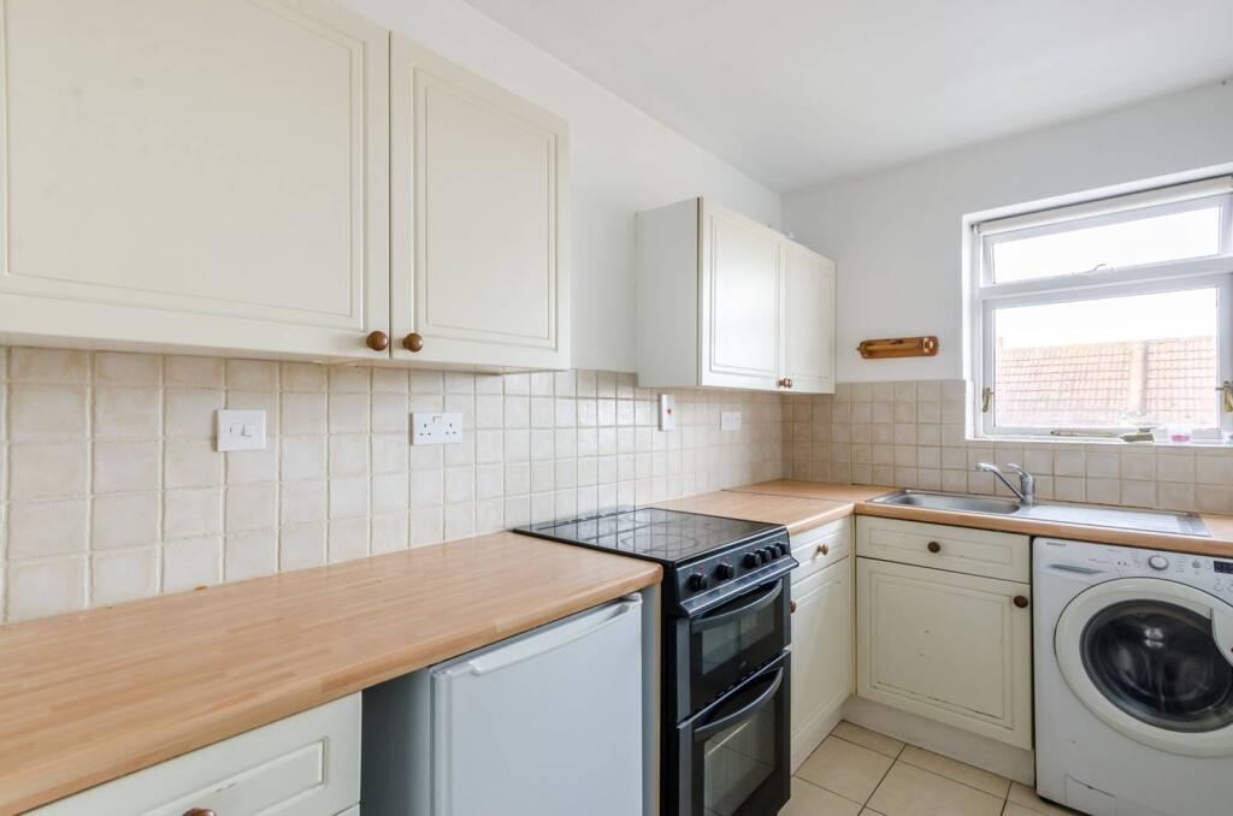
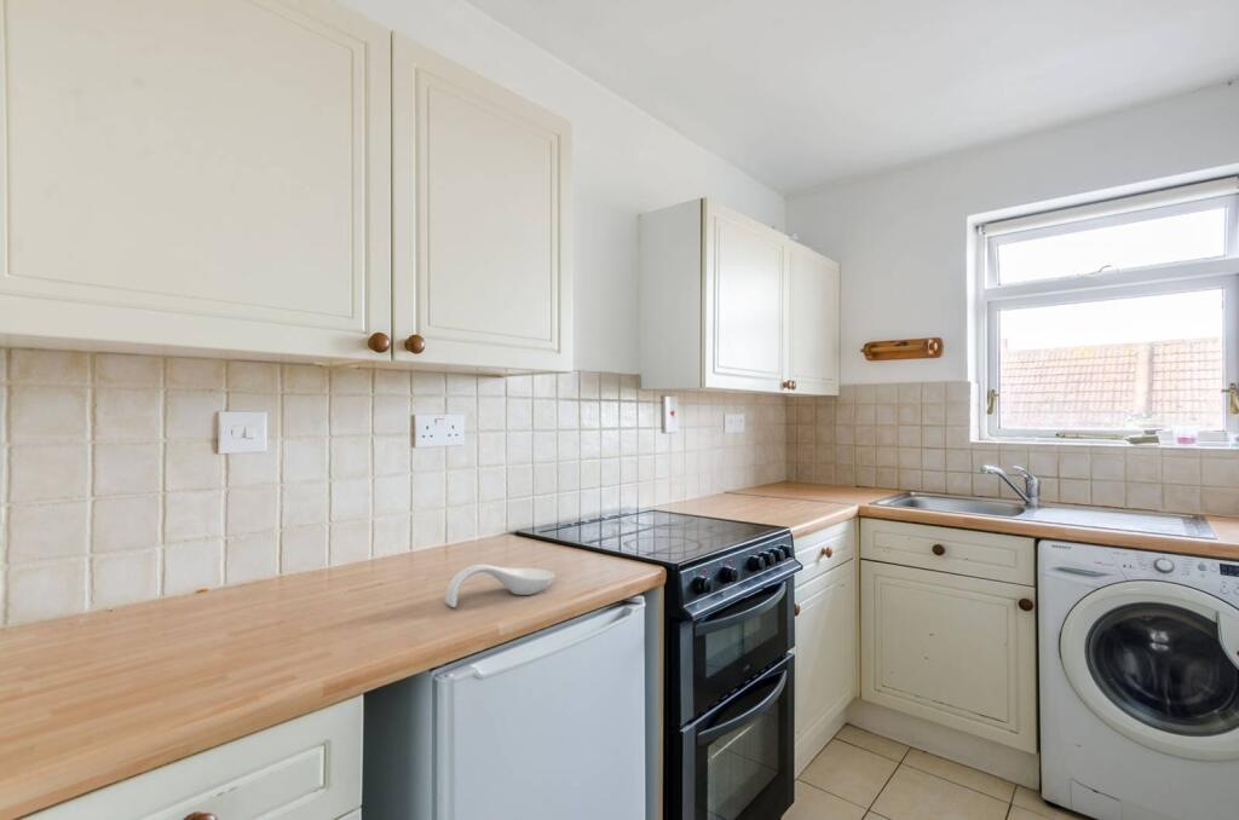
+ spoon rest [444,564,557,608]
